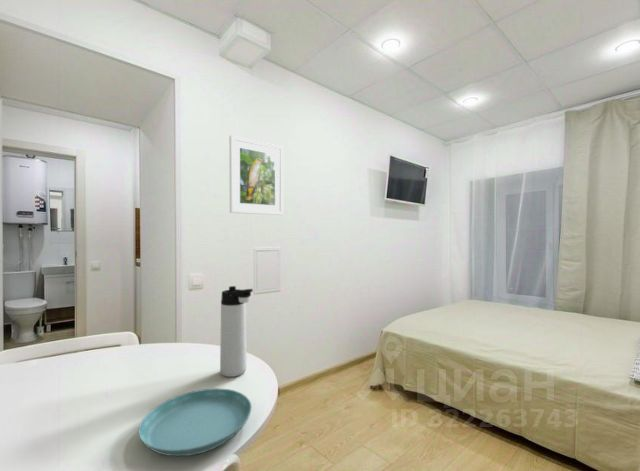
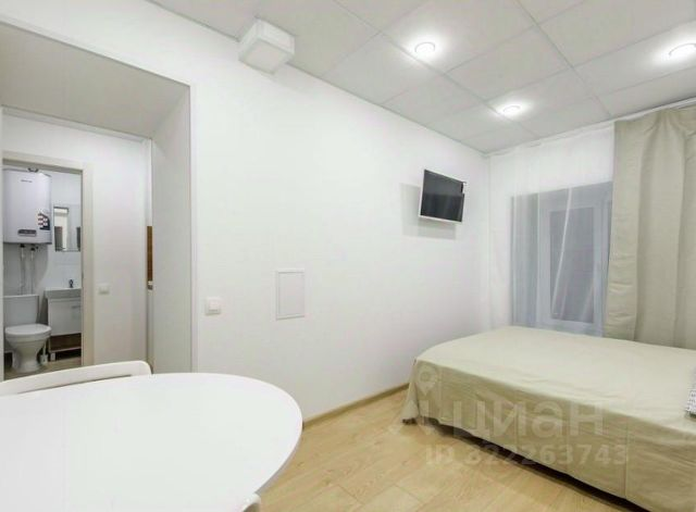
- thermos bottle [219,285,254,378]
- saucer [138,387,253,457]
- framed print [229,135,284,216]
